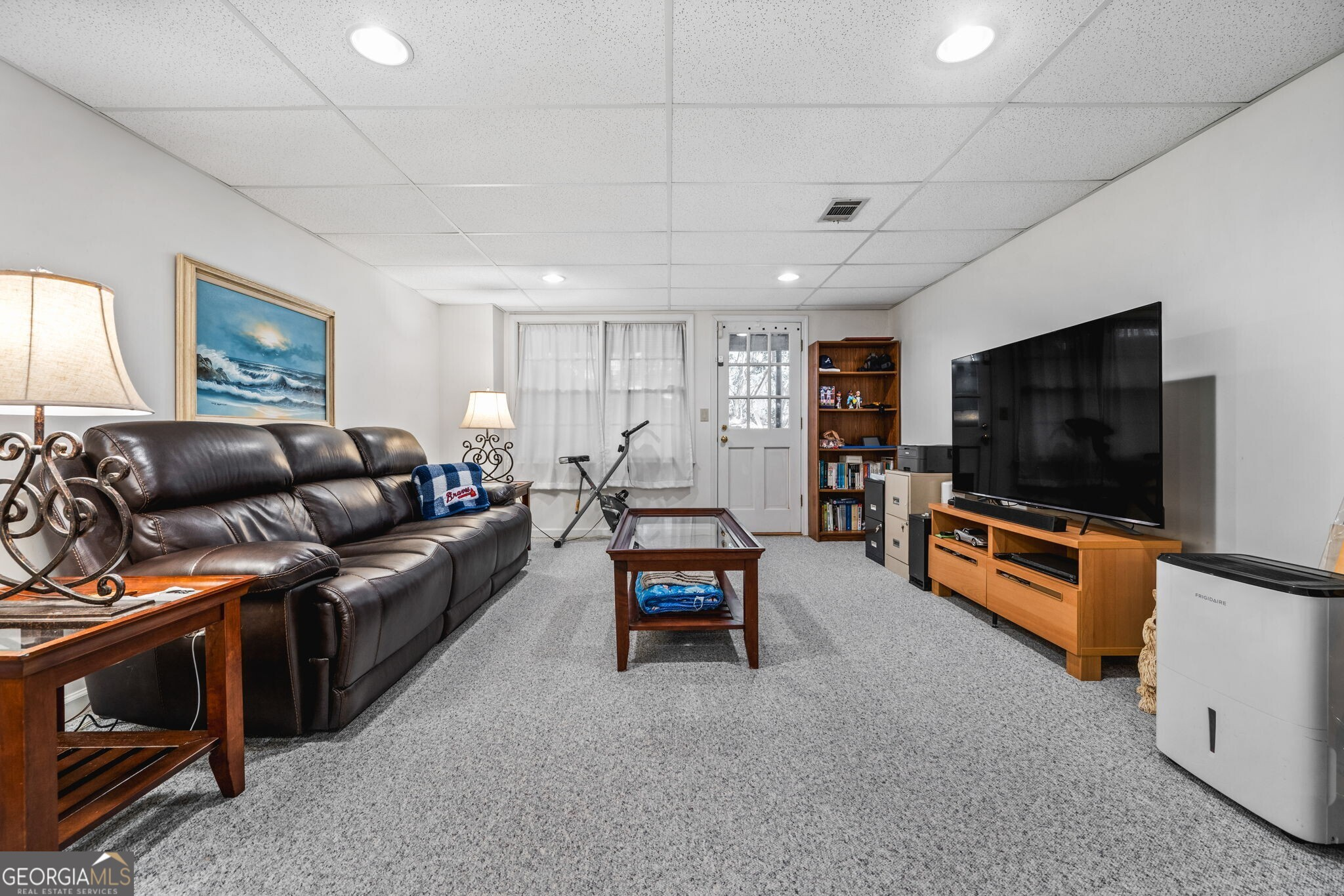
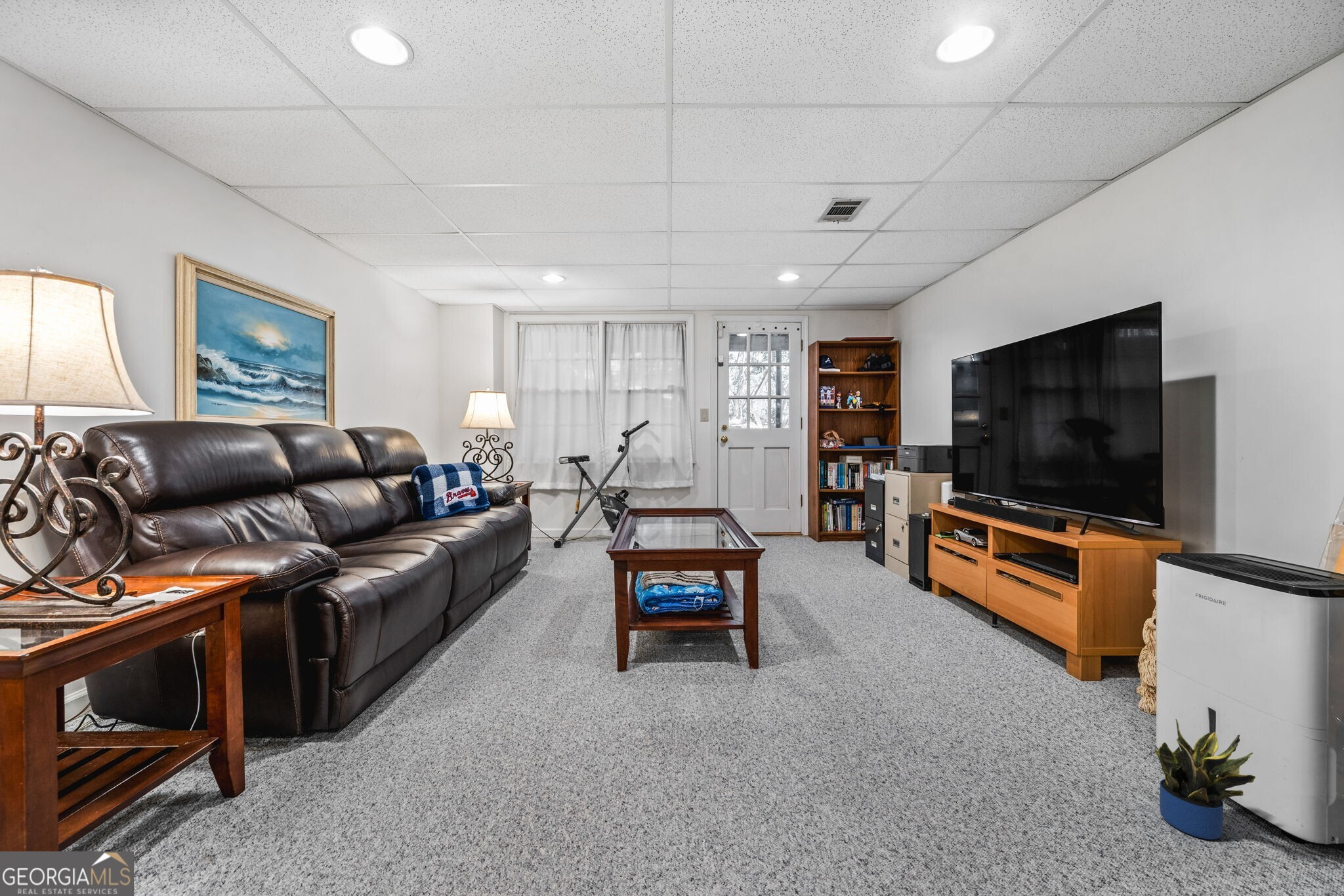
+ potted plant [1154,718,1256,840]
